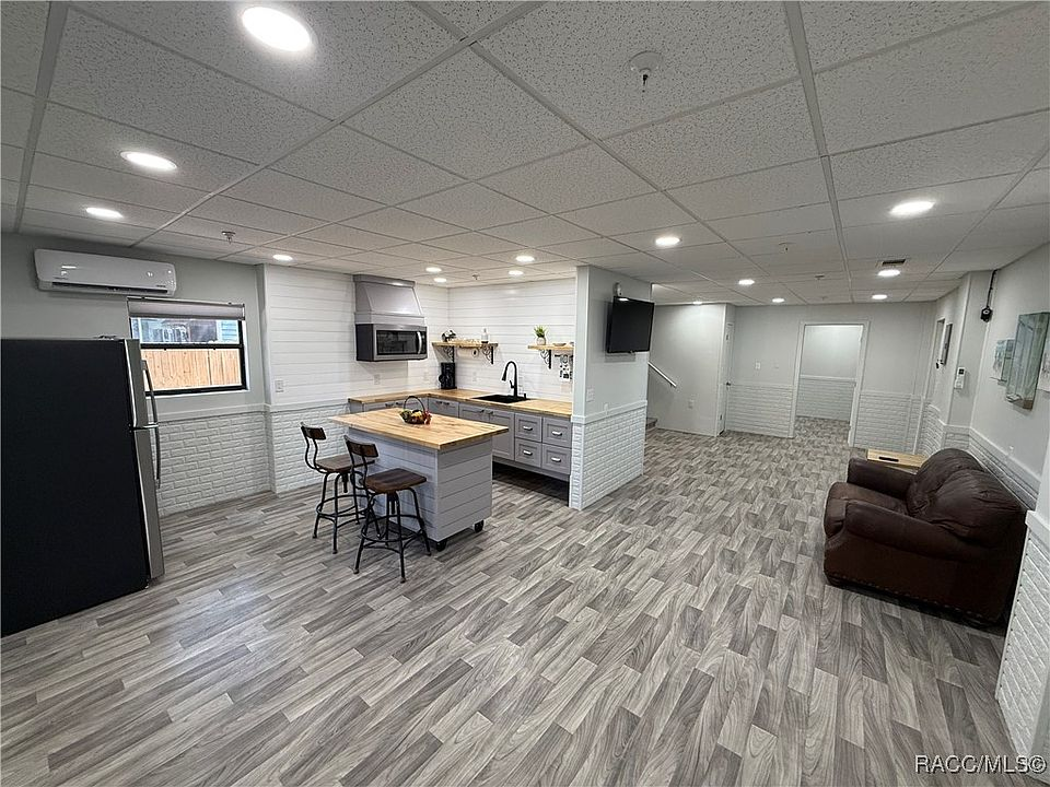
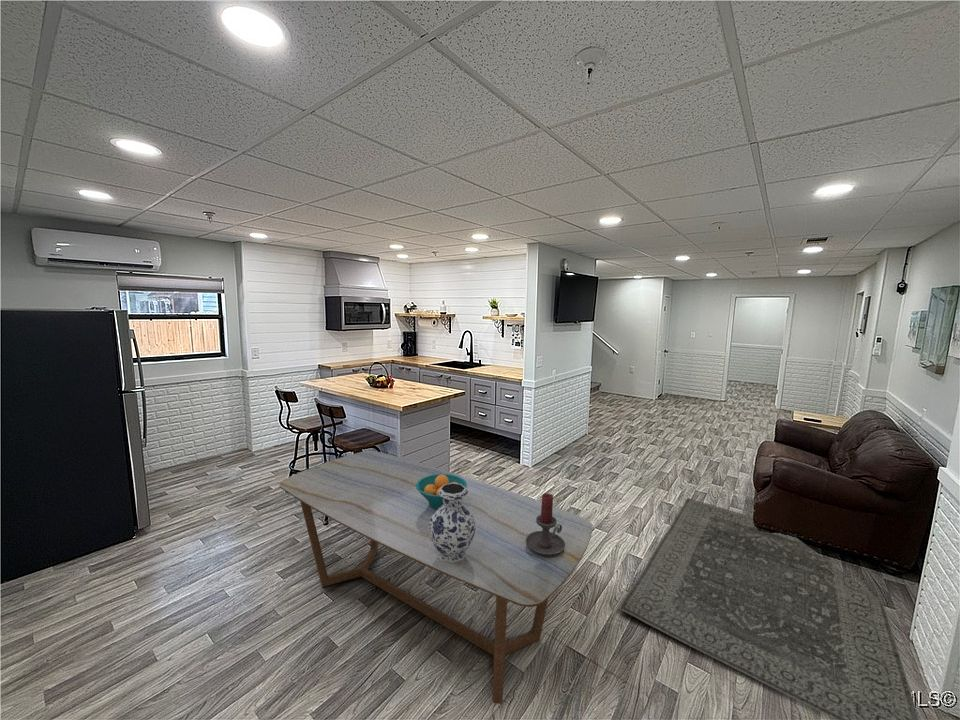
+ candle holder [526,492,565,556]
+ rug [618,497,920,720]
+ vase [428,483,476,563]
+ fruit bowl [416,474,467,509]
+ dining table [278,450,594,705]
